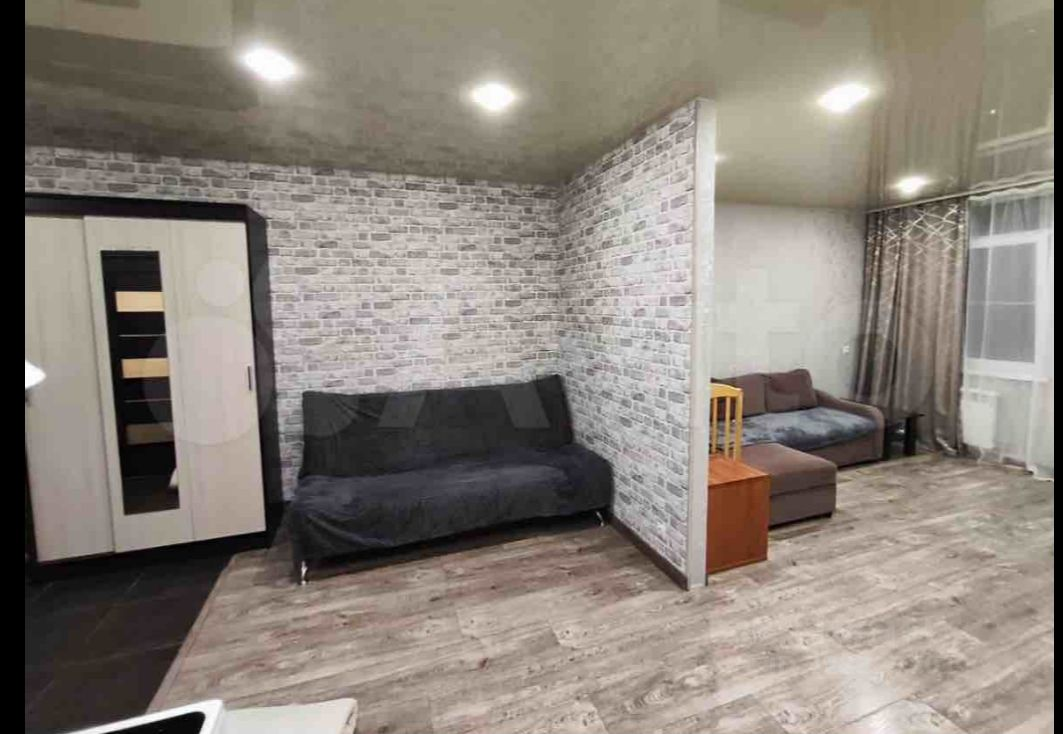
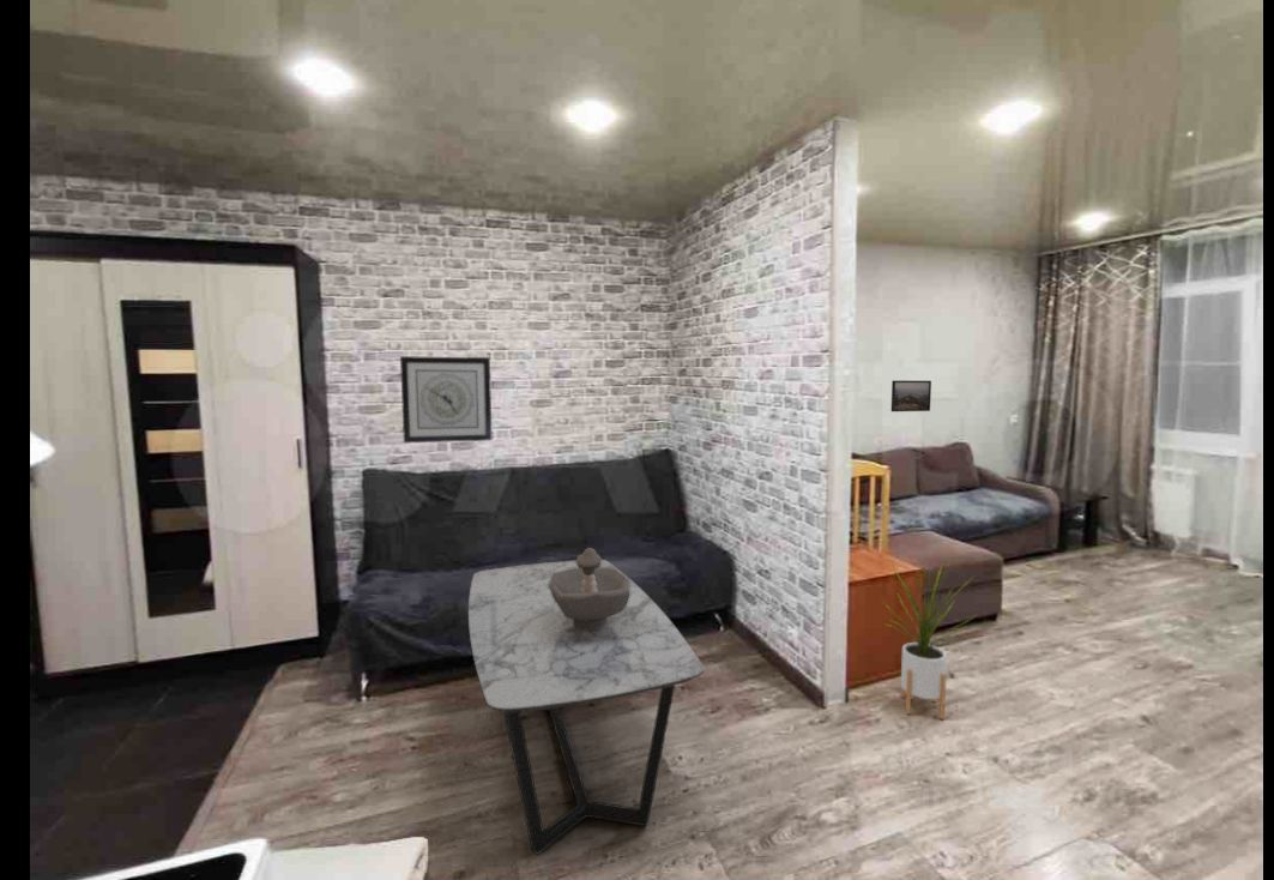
+ wall clock [399,355,493,444]
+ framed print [890,379,932,412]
+ house plant [881,556,976,721]
+ decorative bowl [548,547,630,631]
+ coffee table [467,559,705,856]
